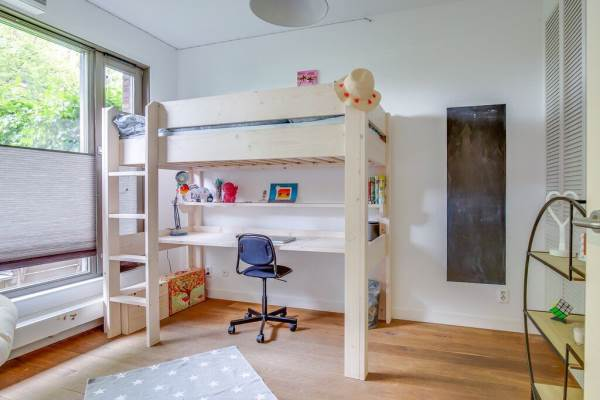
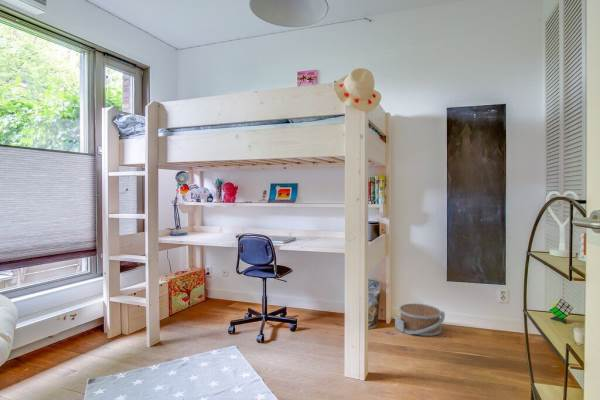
+ basket [394,303,446,337]
